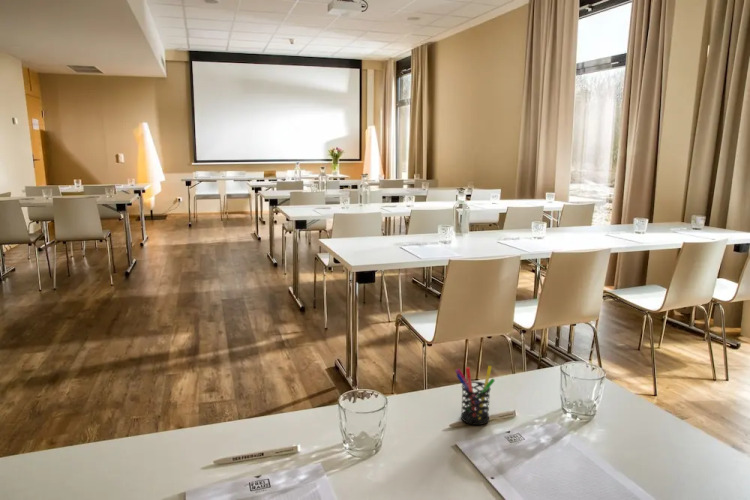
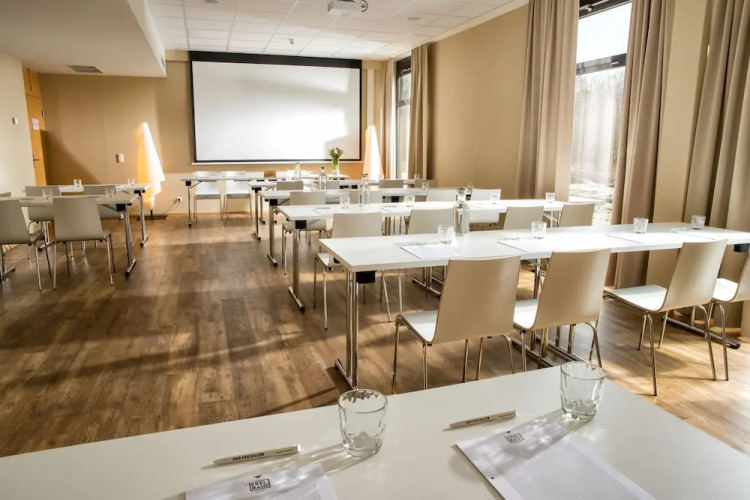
- pen holder [454,364,496,426]
